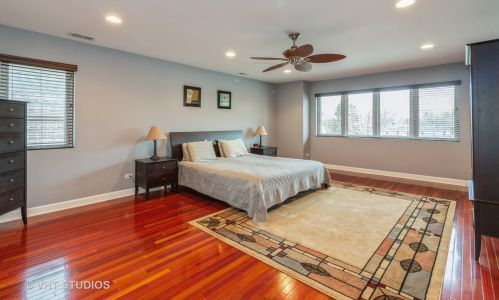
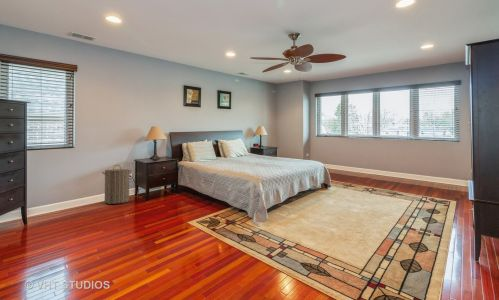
+ laundry hamper [101,164,132,205]
